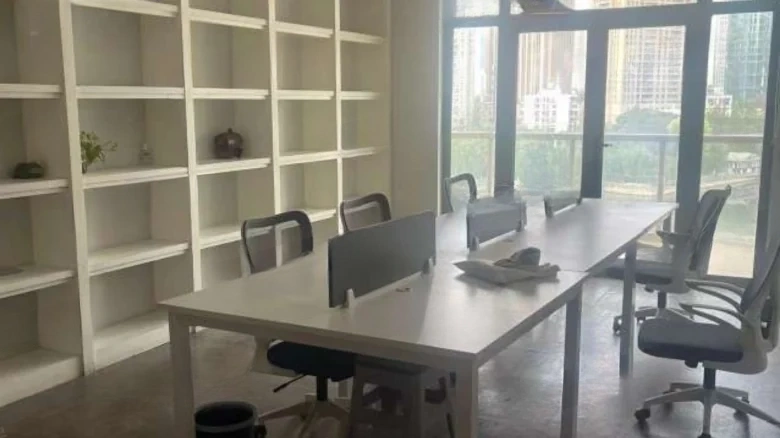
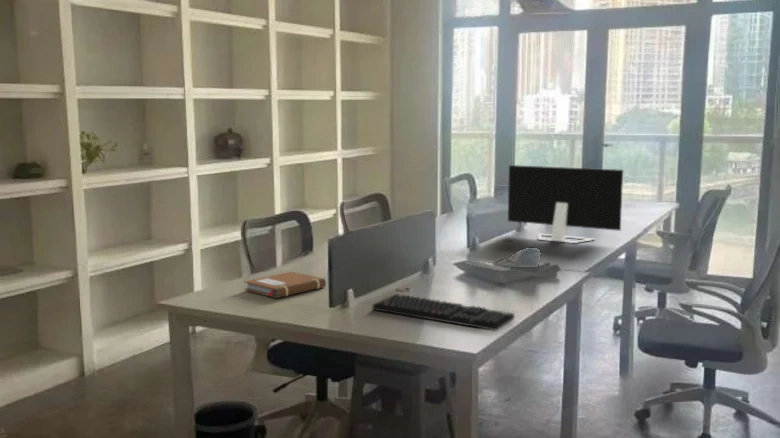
+ notebook [243,271,327,299]
+ keyboard [371,293,515,332]
+ monitor [507,164,624,244]
